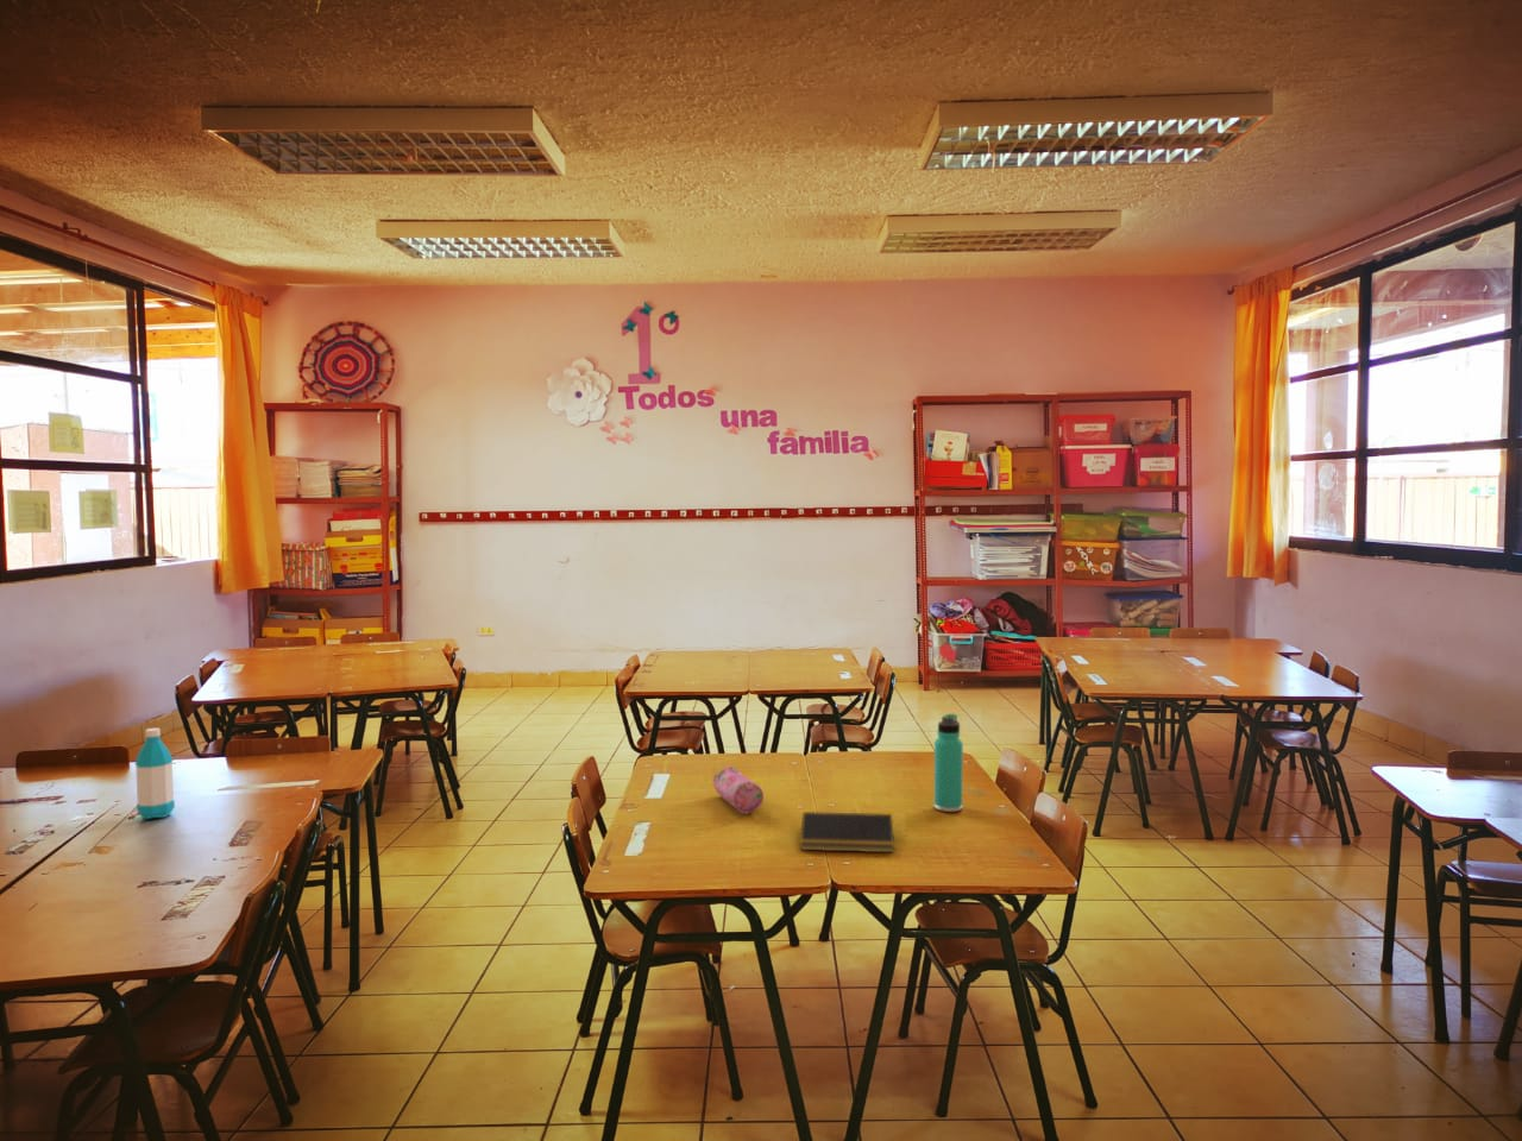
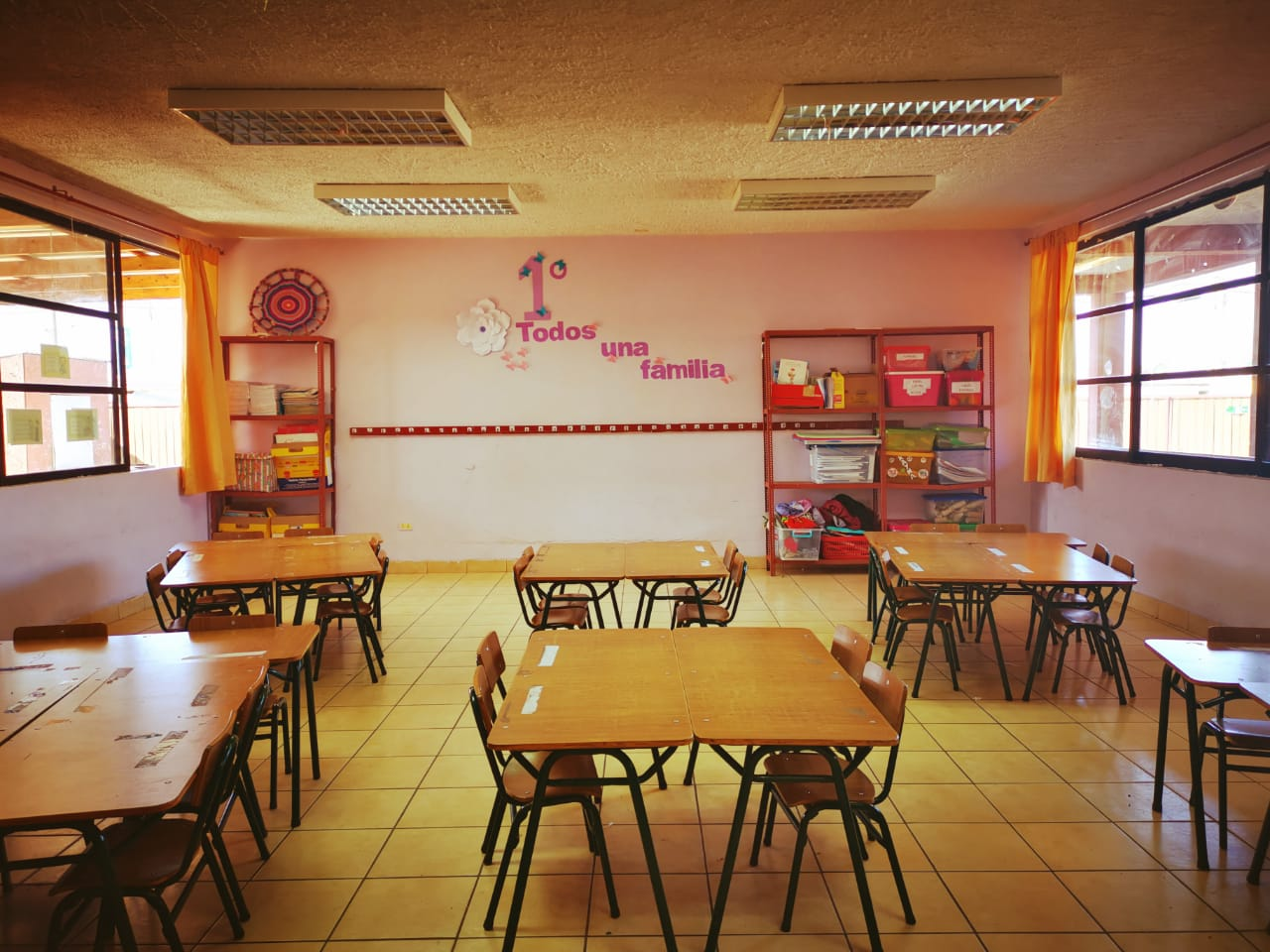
- water bottle [134,728,176,820]
- thermos bottle [934,713,965,813]
- pencil case [712,766,765,815]
- notepad [799,810,895,853]
